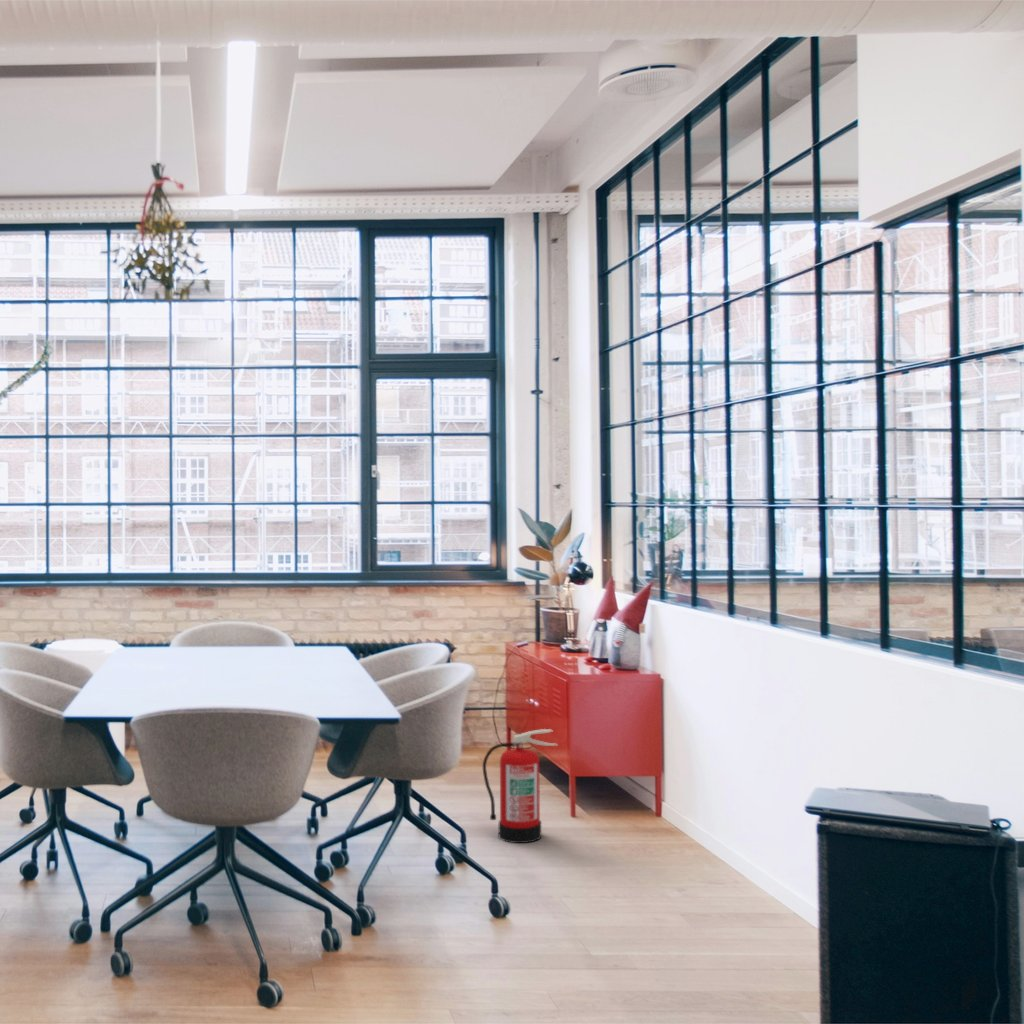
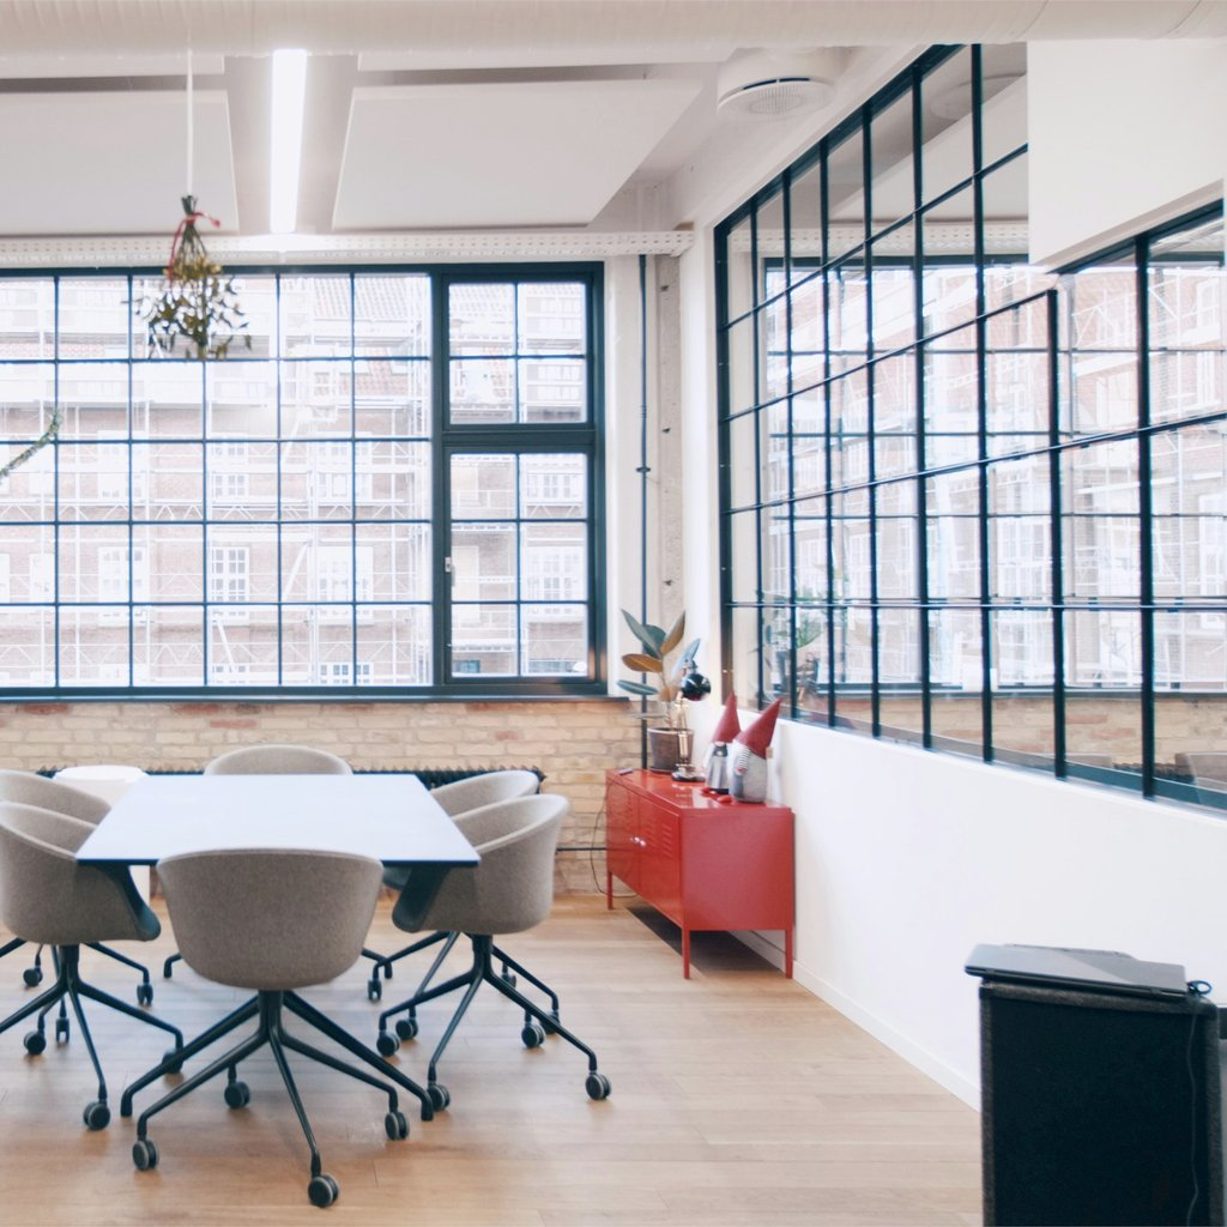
- fire extinguisher [482,728,558,844]
